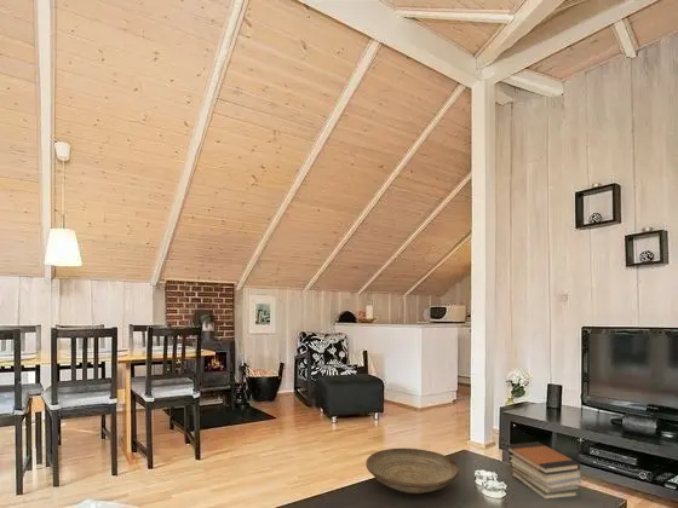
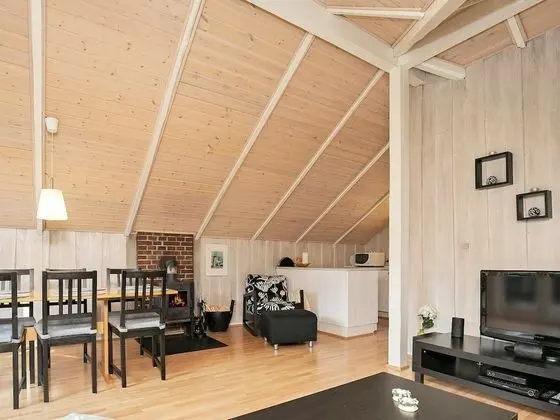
- book stack [505,440,582,500]
- decorative bowl [364,448,460,495]
